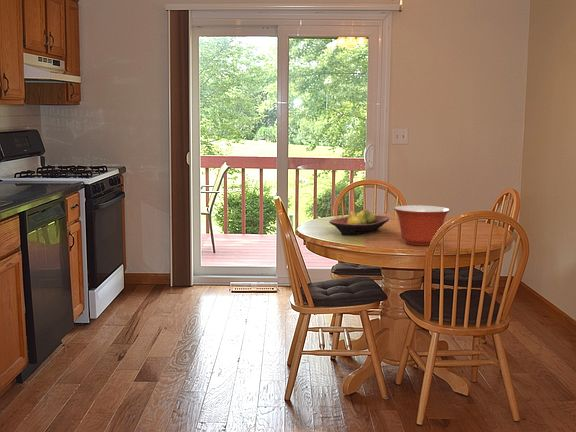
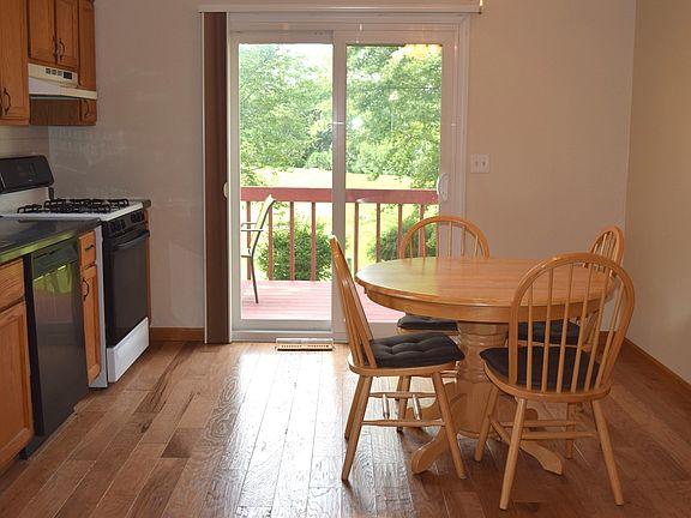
- mixing bowl [393,204,451,247]
- fruit bowl [328,208,390,236]
